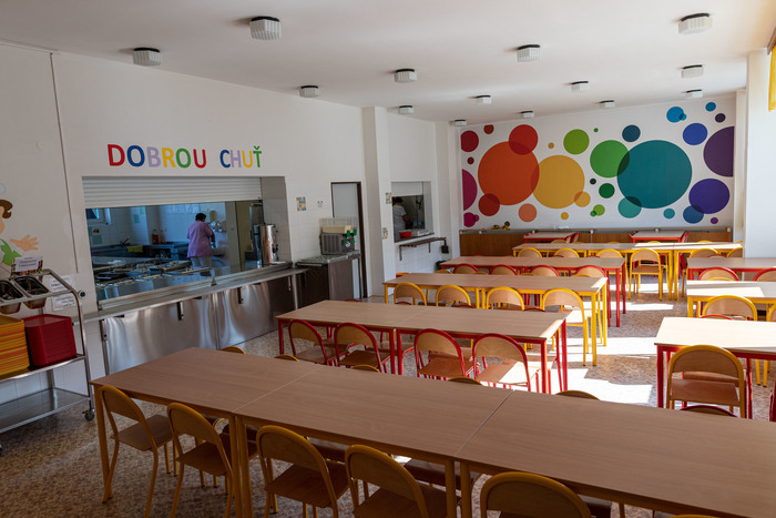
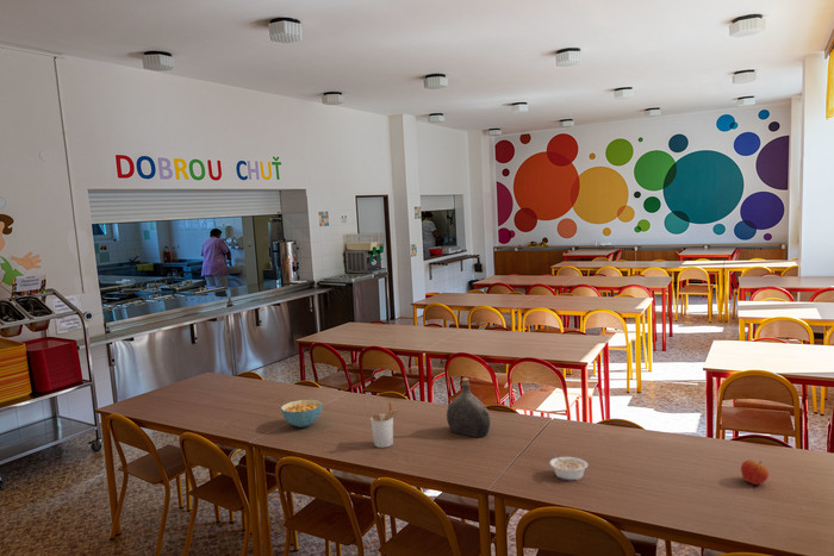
+ utensil holder [369,400,403,449]
+ legume [548,451,590,482]
+ apple [740,458,770,486]
+ water jug [446,376,491,438]
+ cereal bowl [280,399,323,429]
